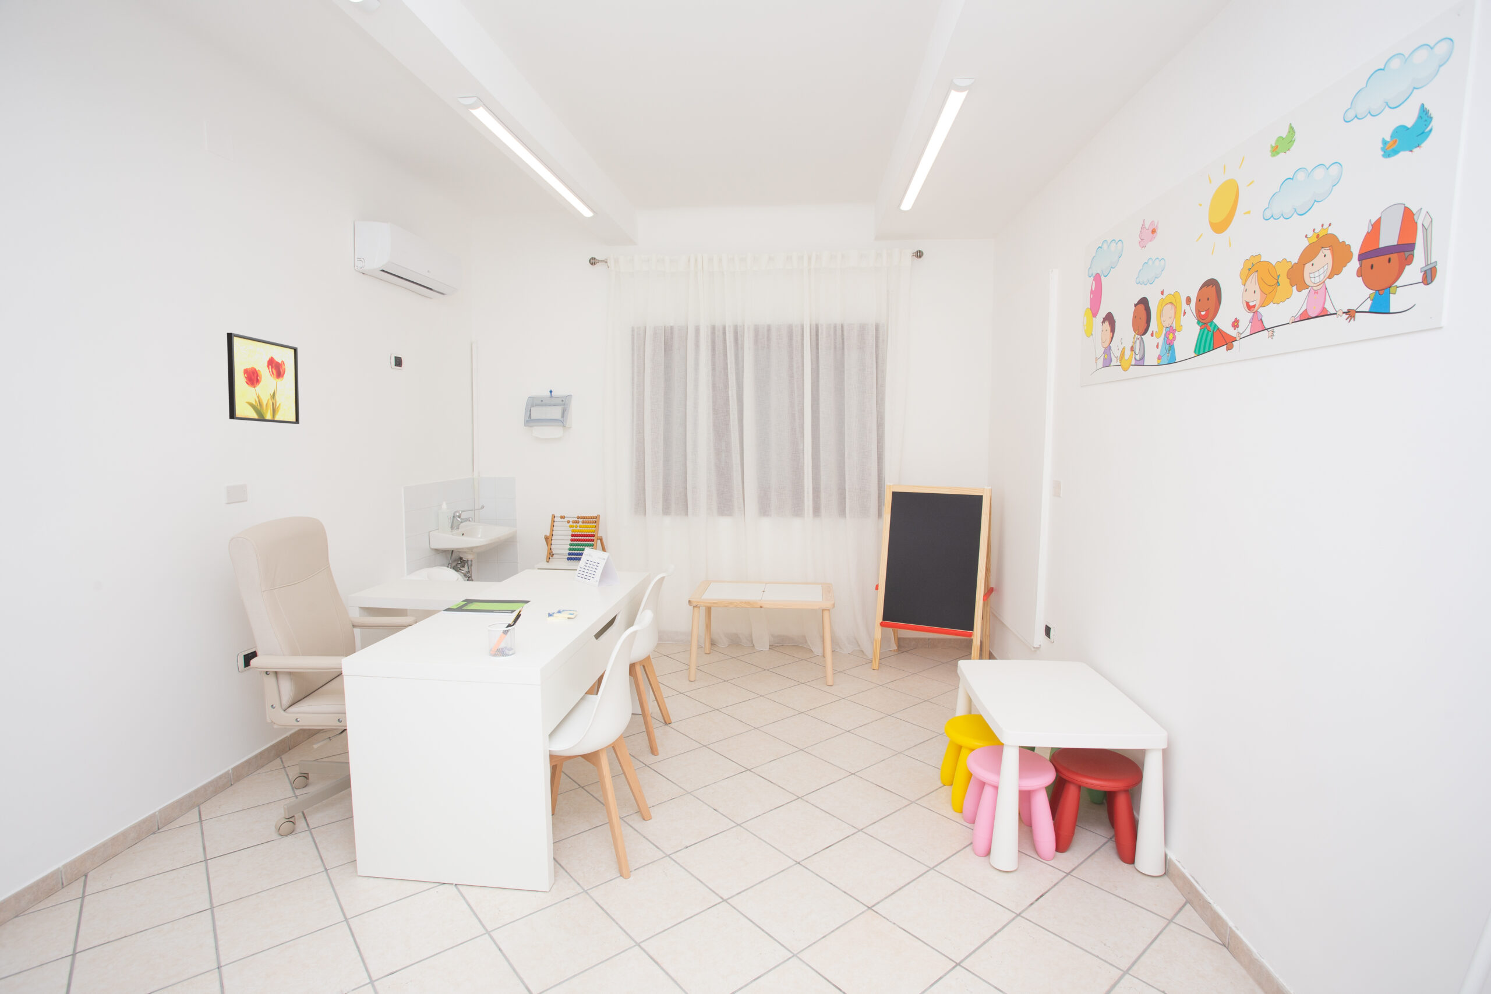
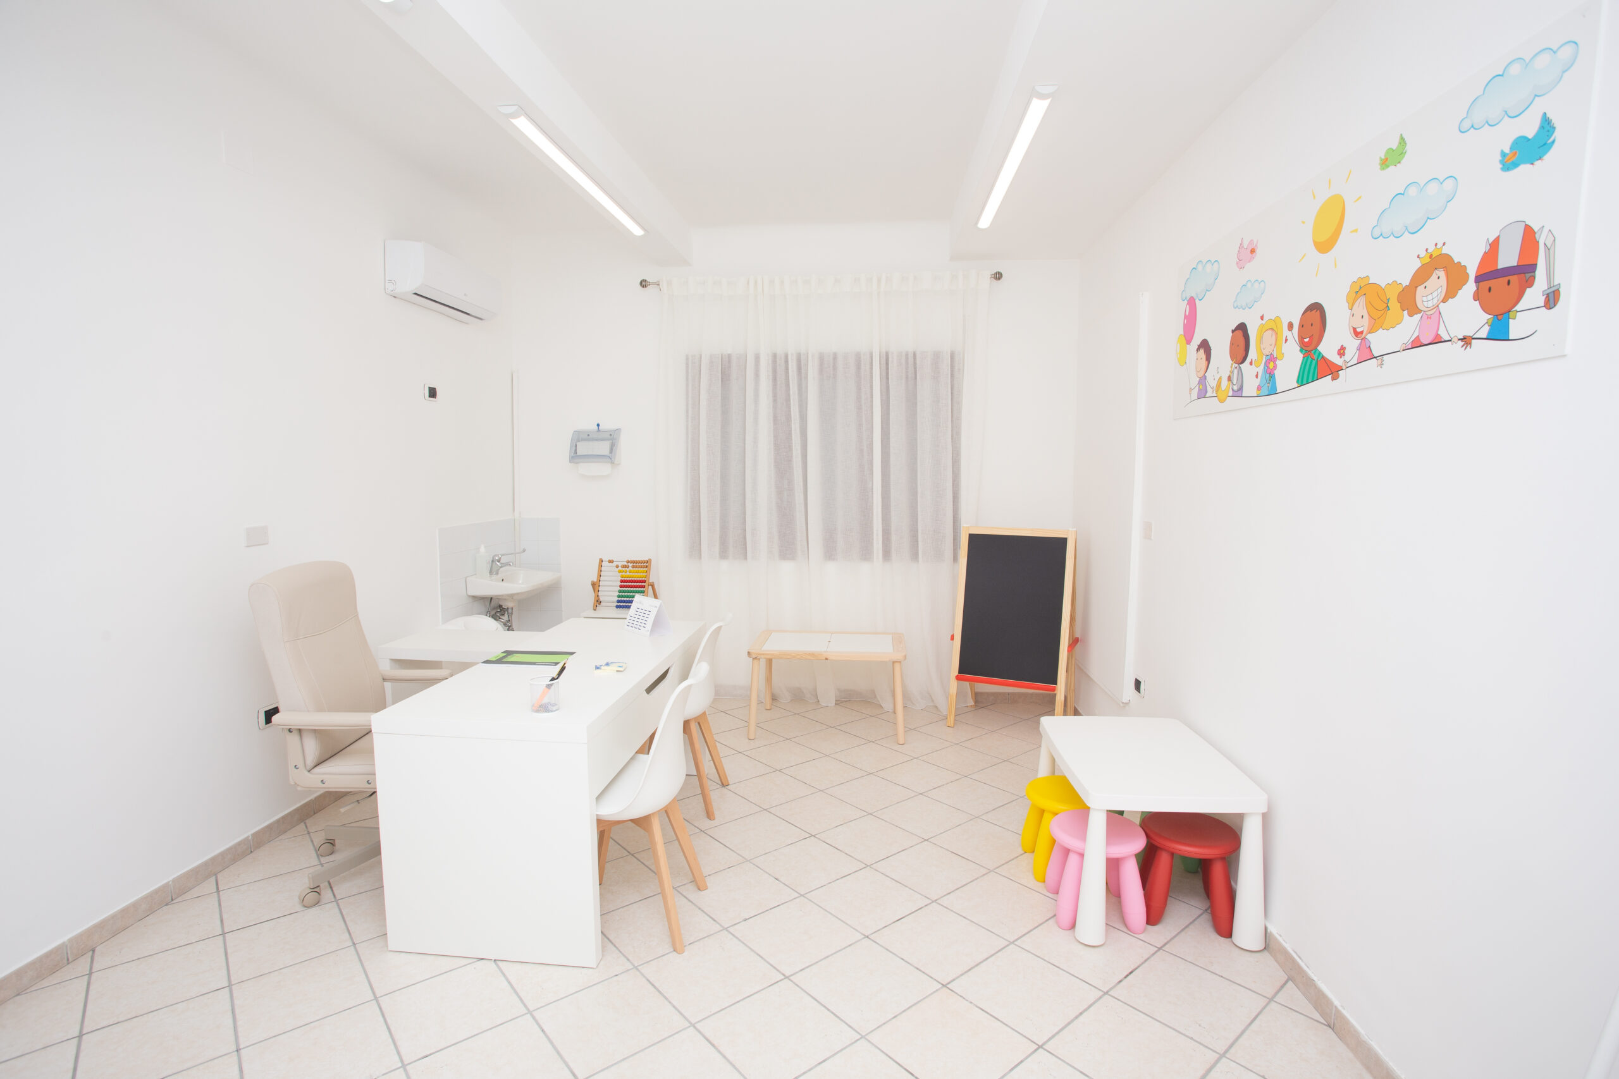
- wall art [226,332,300,425]
